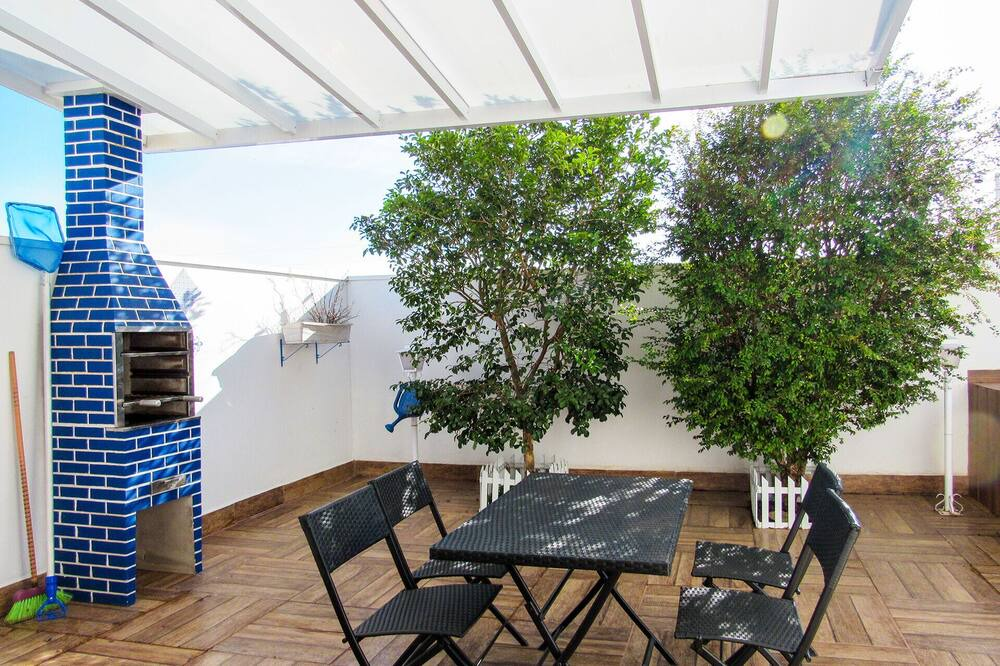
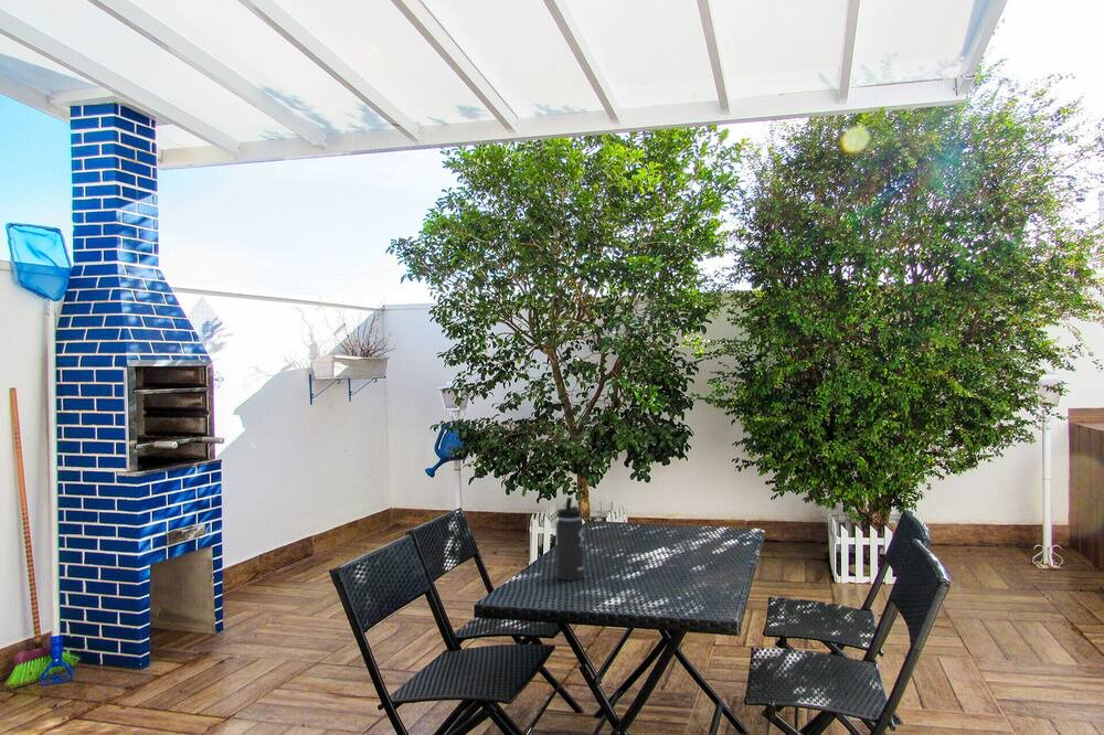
+ thermos bottle [554,497,585,582]
